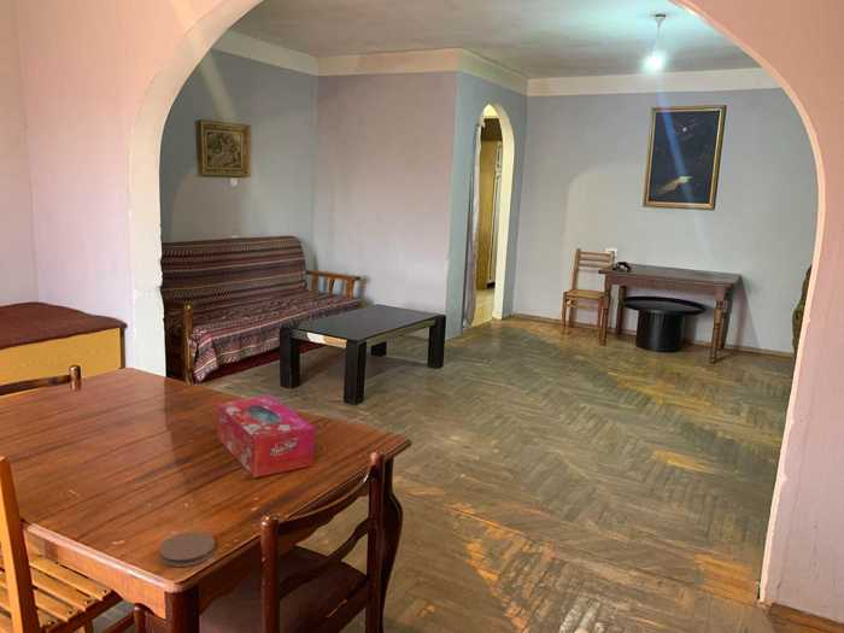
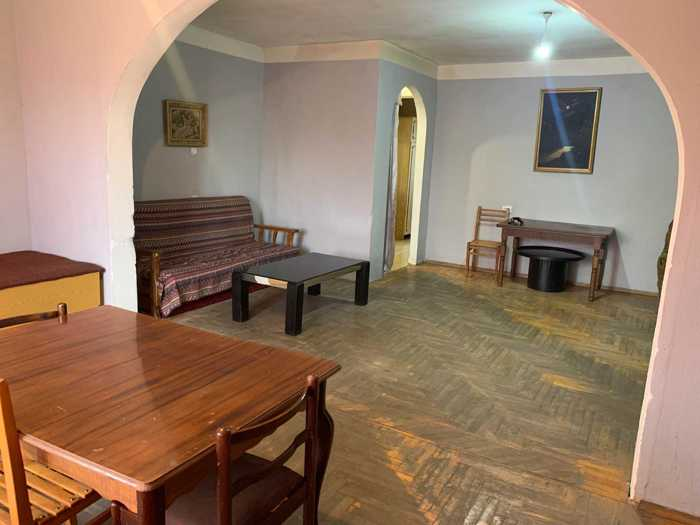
- coaster [158,531,216,568]
- tissue box [216,394,316,479]
